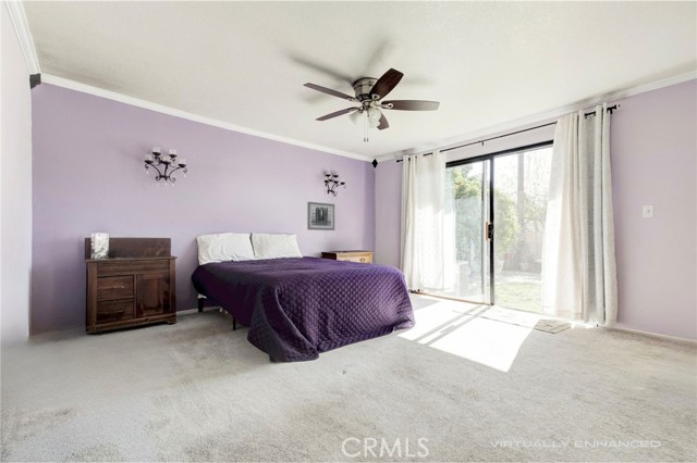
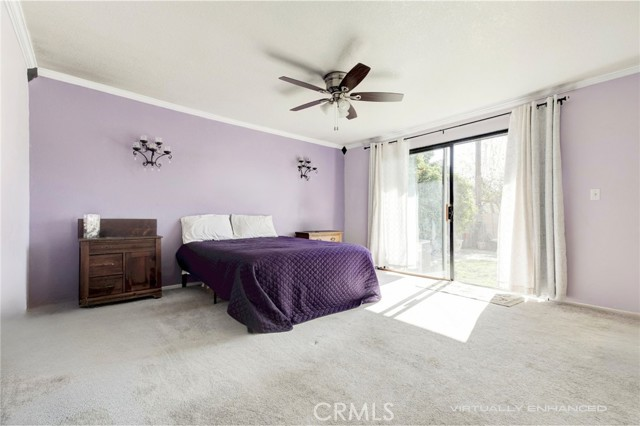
- wall art [306,201,335,232]
